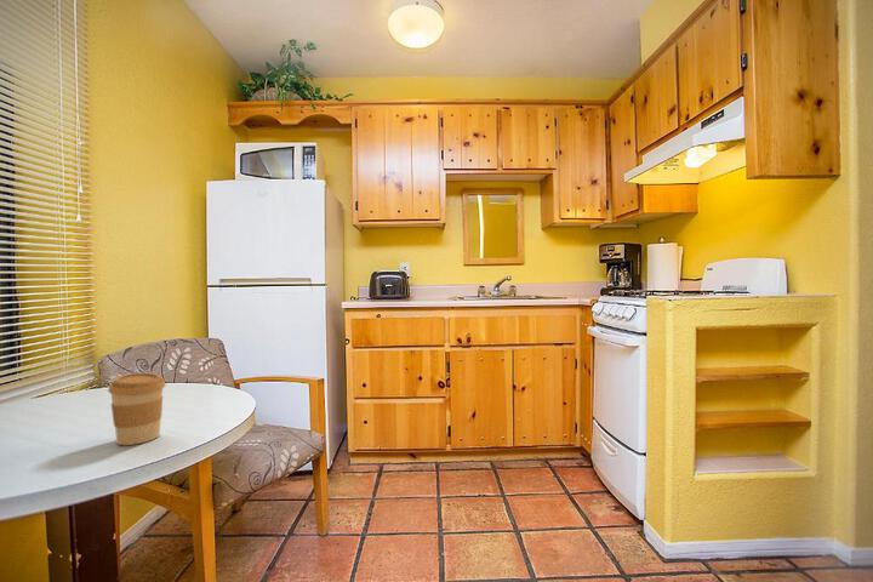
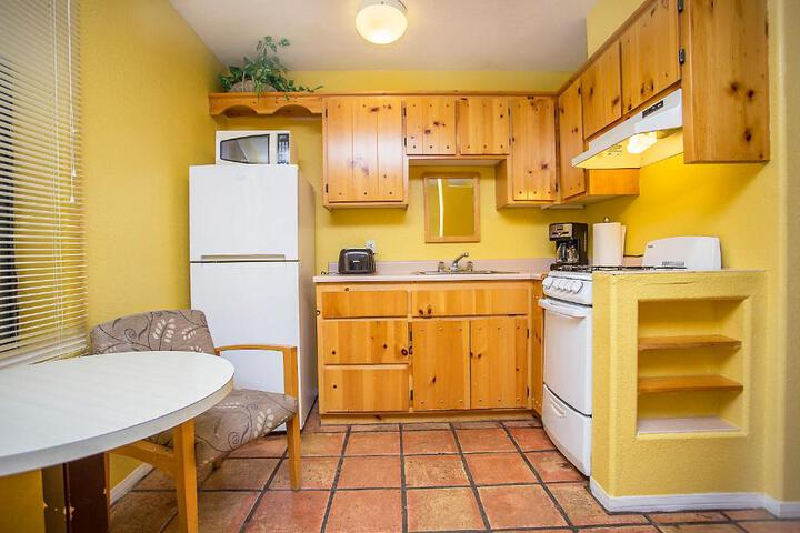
- coffee cup [107,372,167,446]
